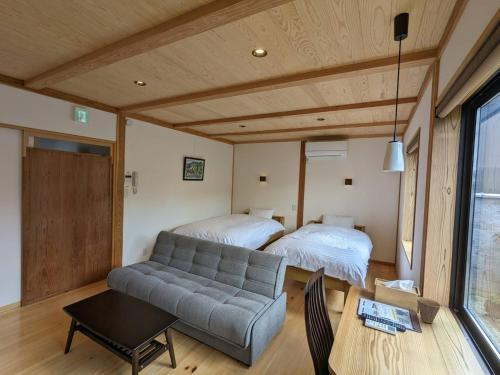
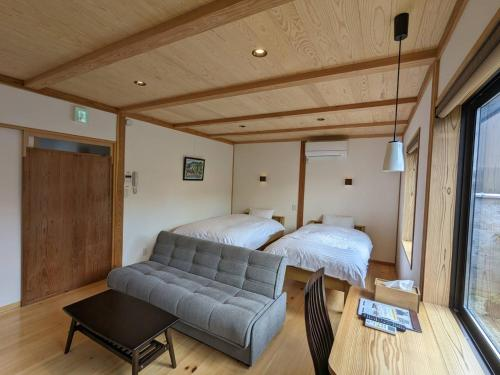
- cup [416,296,442,324]
